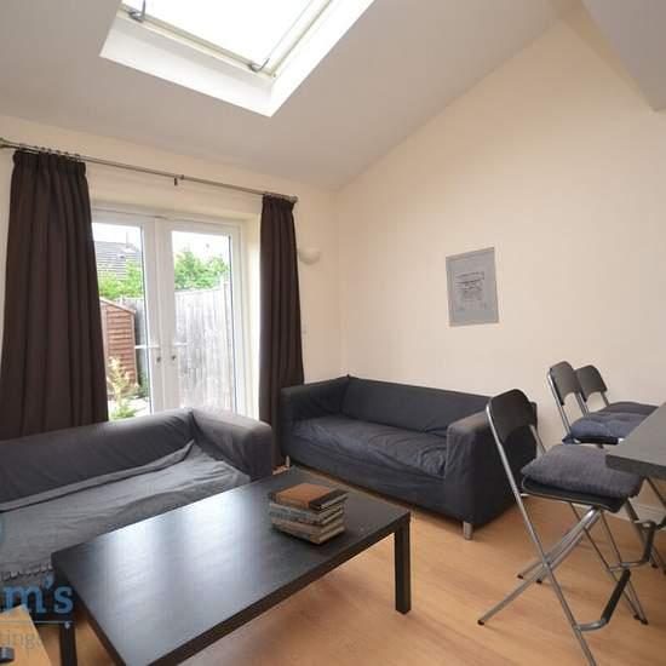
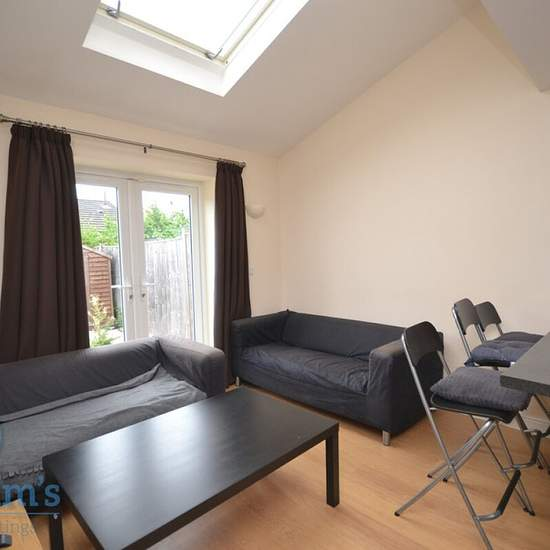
- book stack [268,481,350,545]
- wall art [444,246,500,328]
